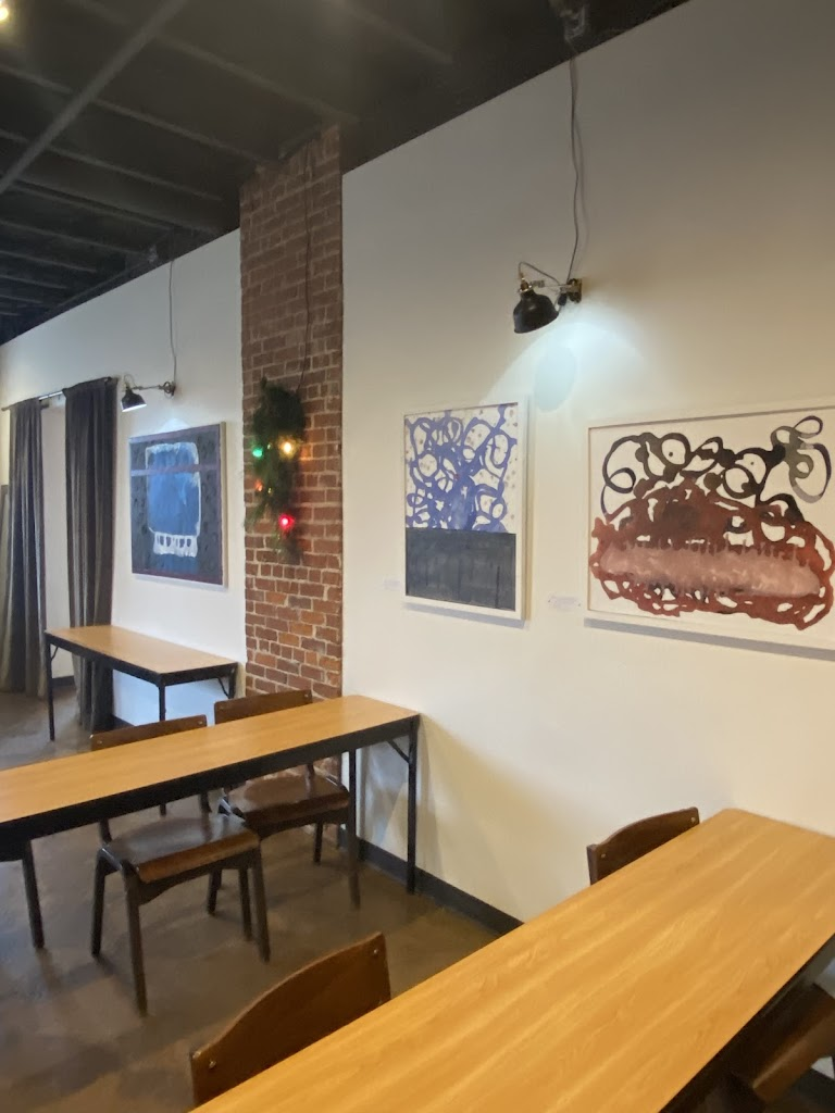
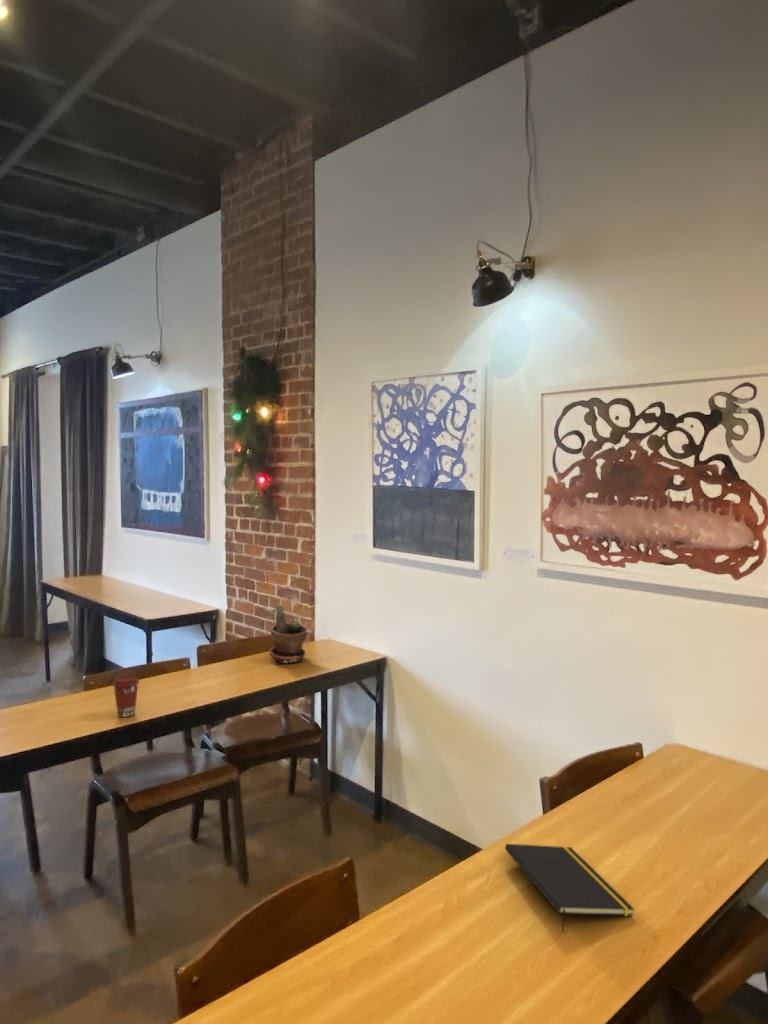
+ potted plant [268,603,309,664]
+ coffee cup [111,675,140,718]
+ notepad [504,843,635,933]
